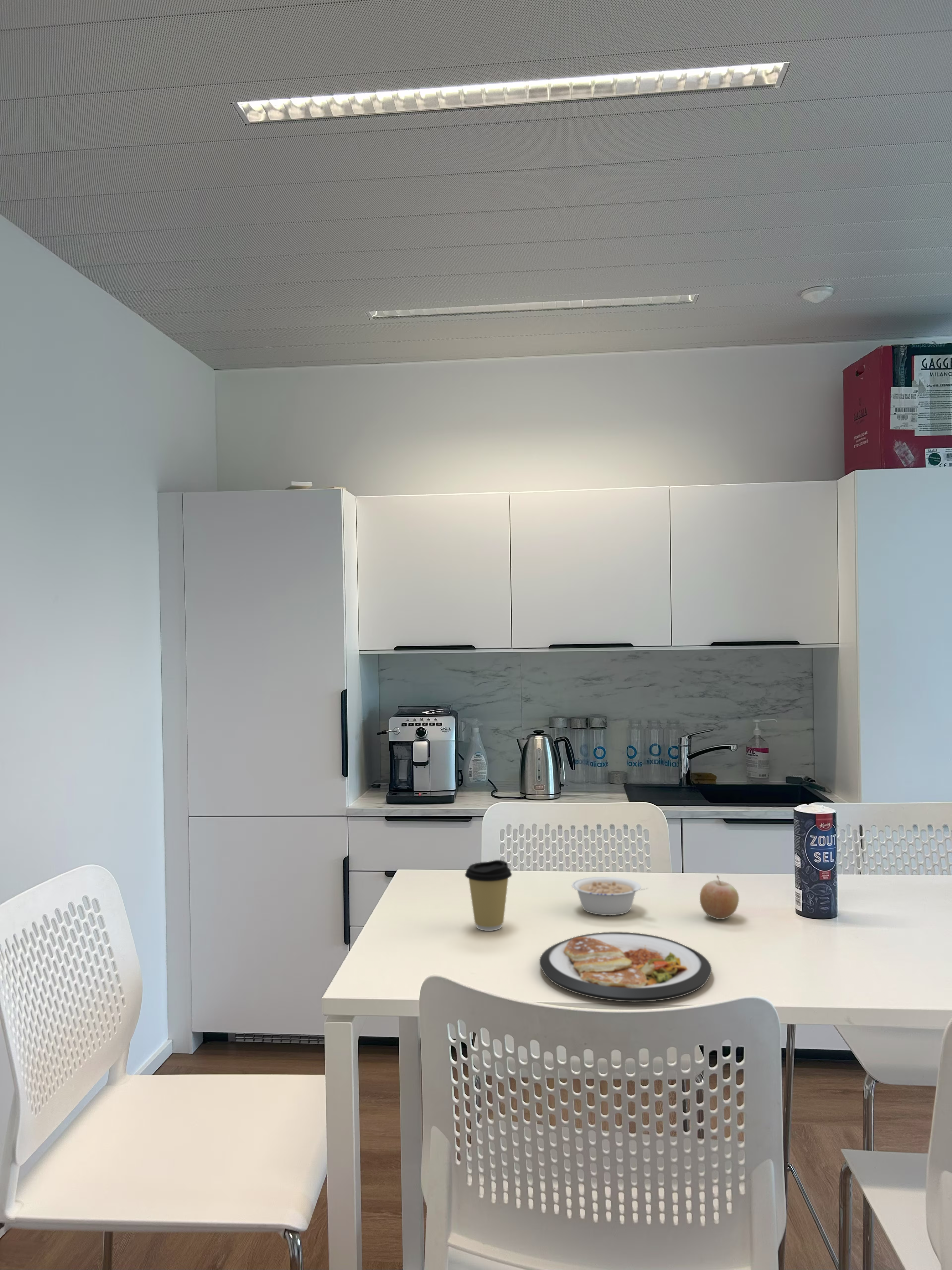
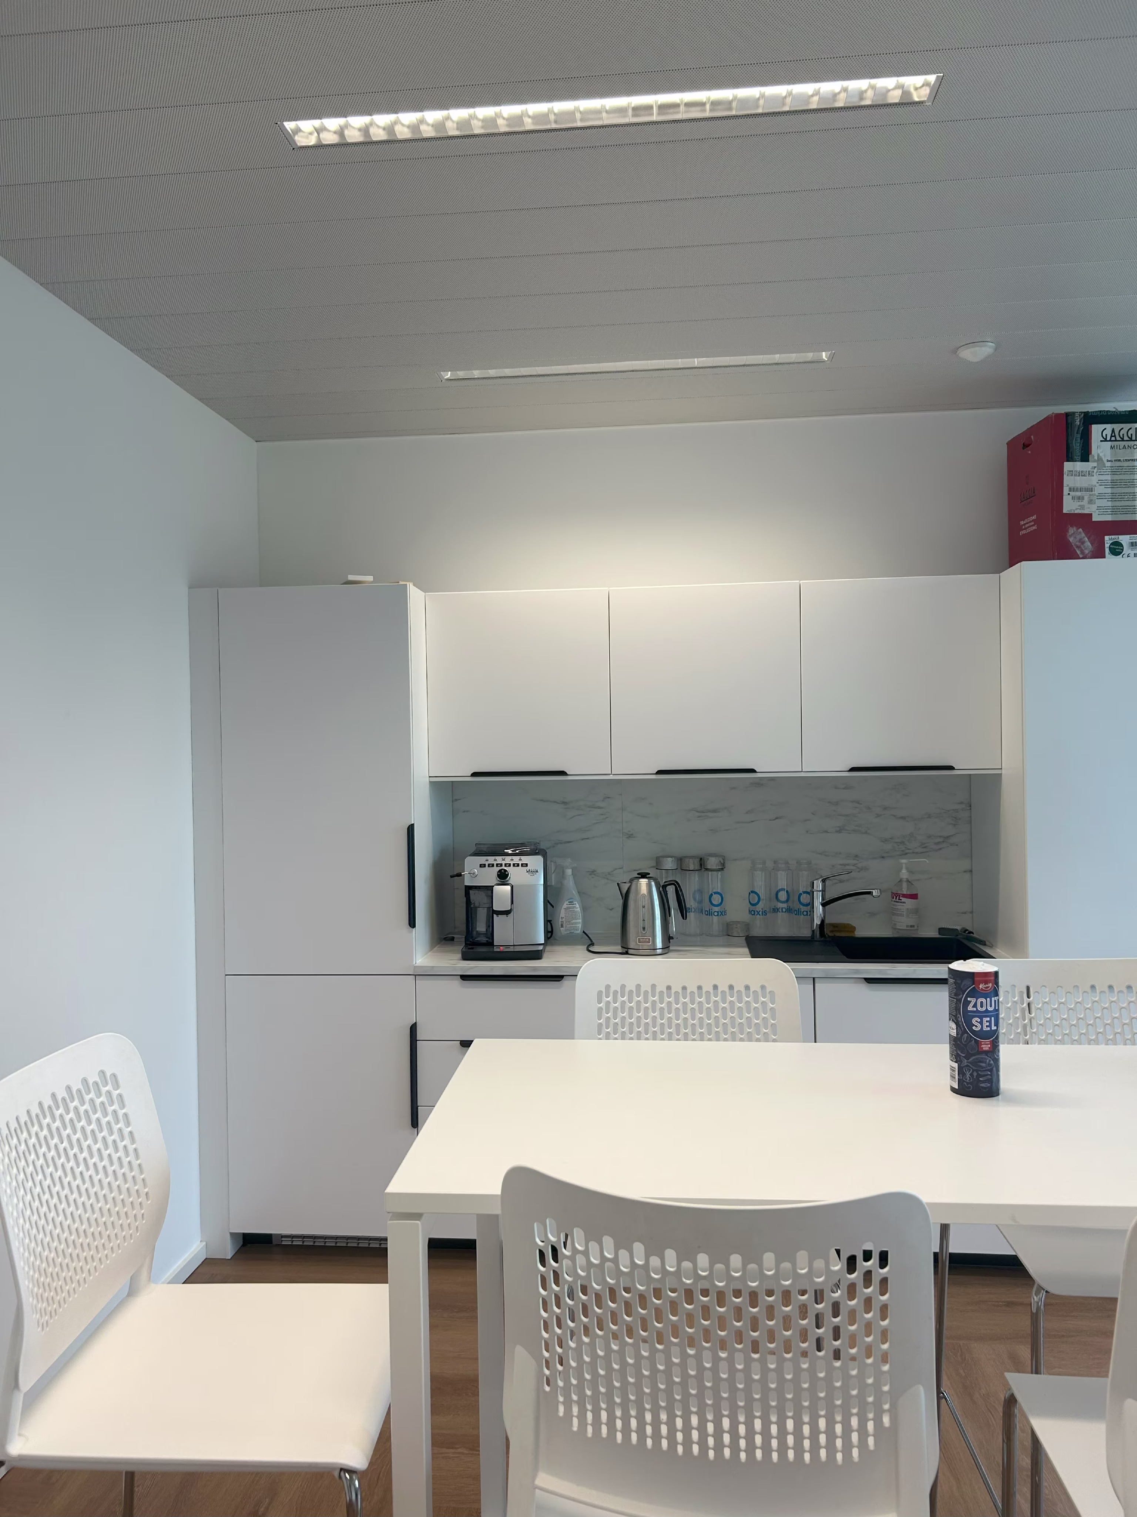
- dish [539,932,712,1002]
- legume [571,877,649,916]
- fruit [699,875,739,920]
- coffee cup [465,860,512,931]
